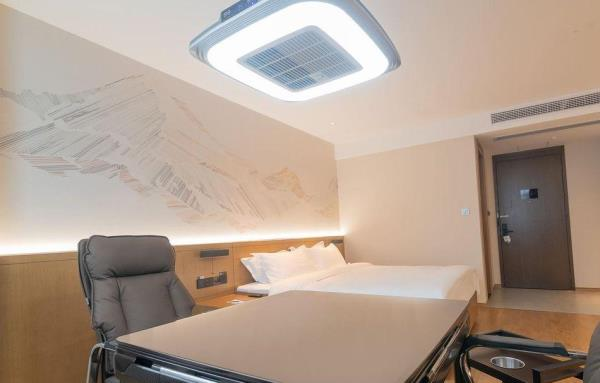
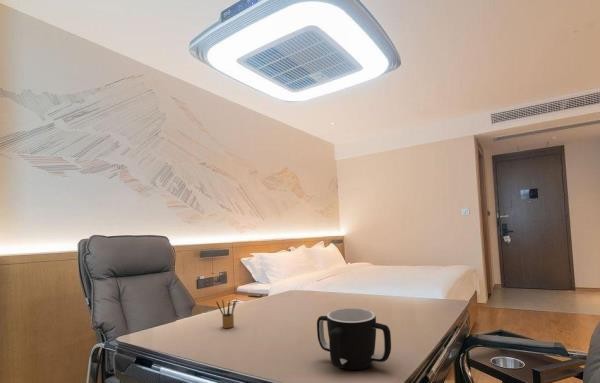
+ mug [316,307,392,371]
+ pencil box [215,298,238,329]
